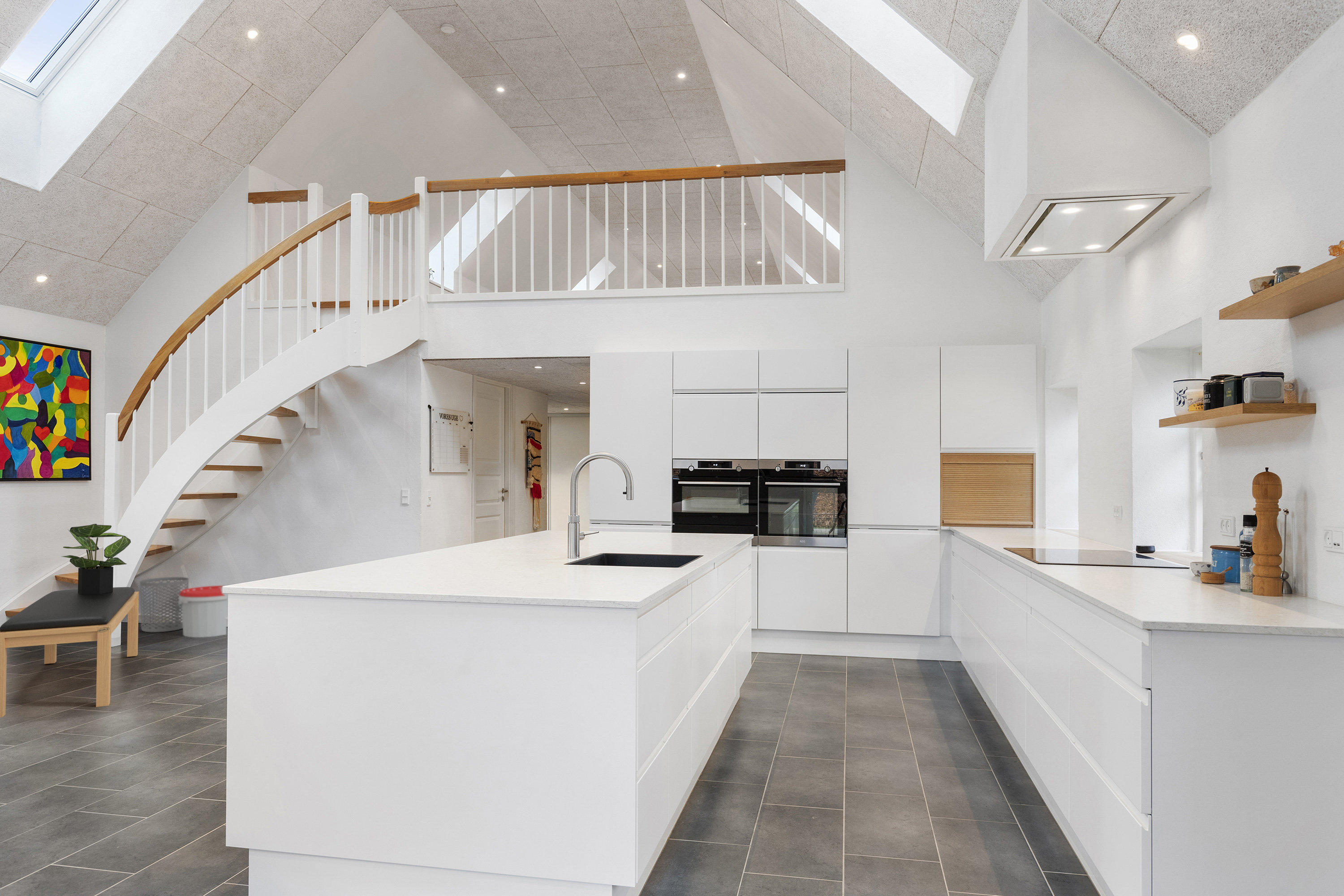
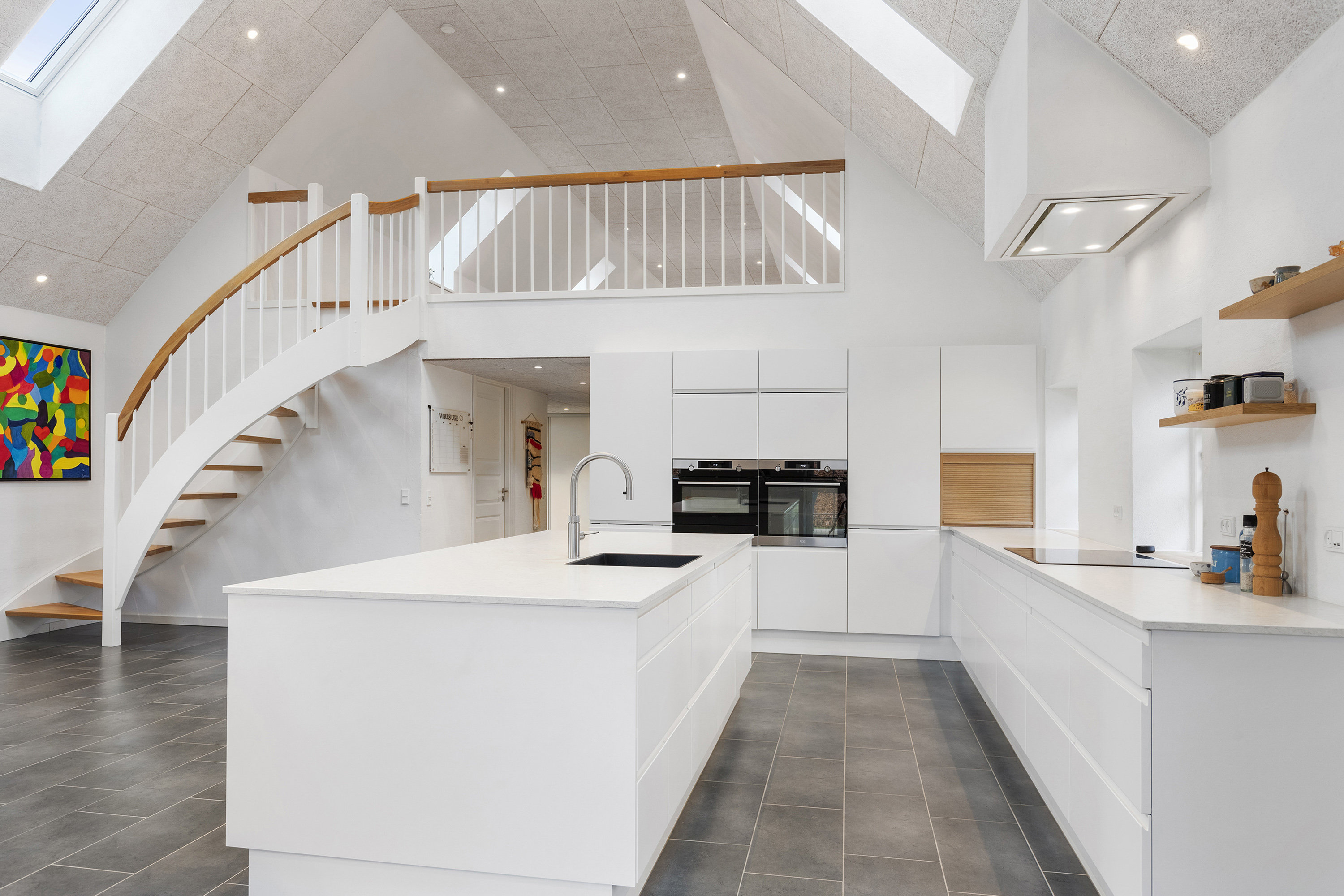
- bucket [178,585,228,638]
- potted plant [61,523,131,594]
- waste bin [139,577,190,633]
- bench [0,586,139,718]
